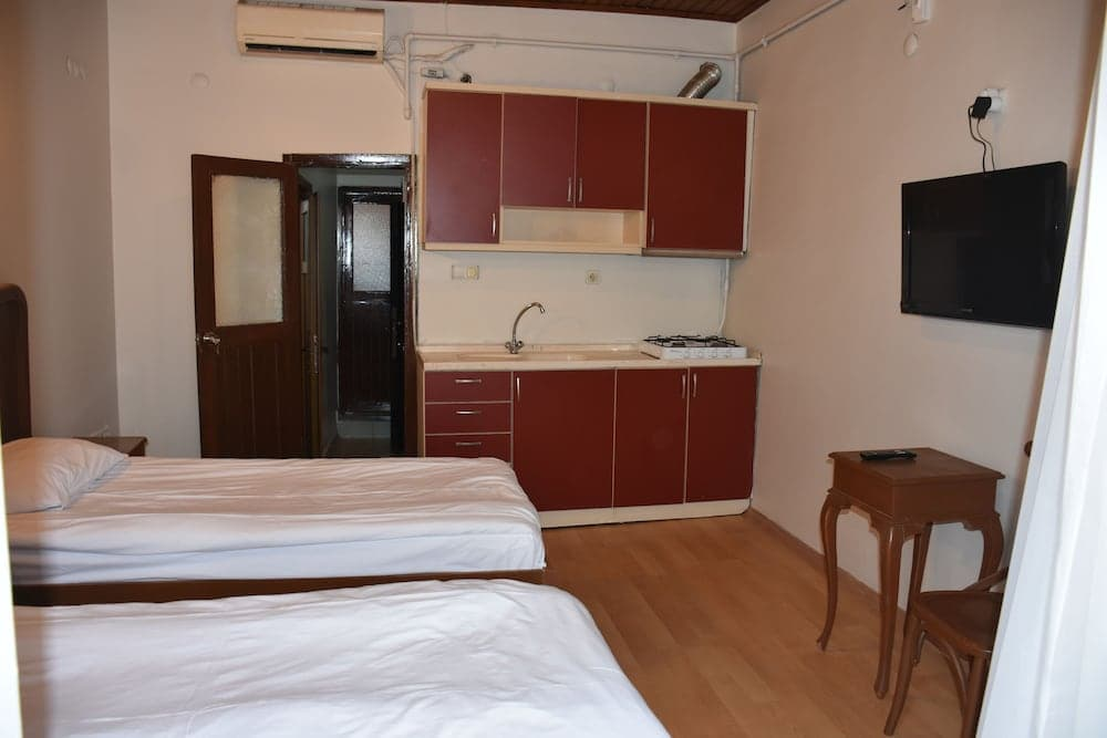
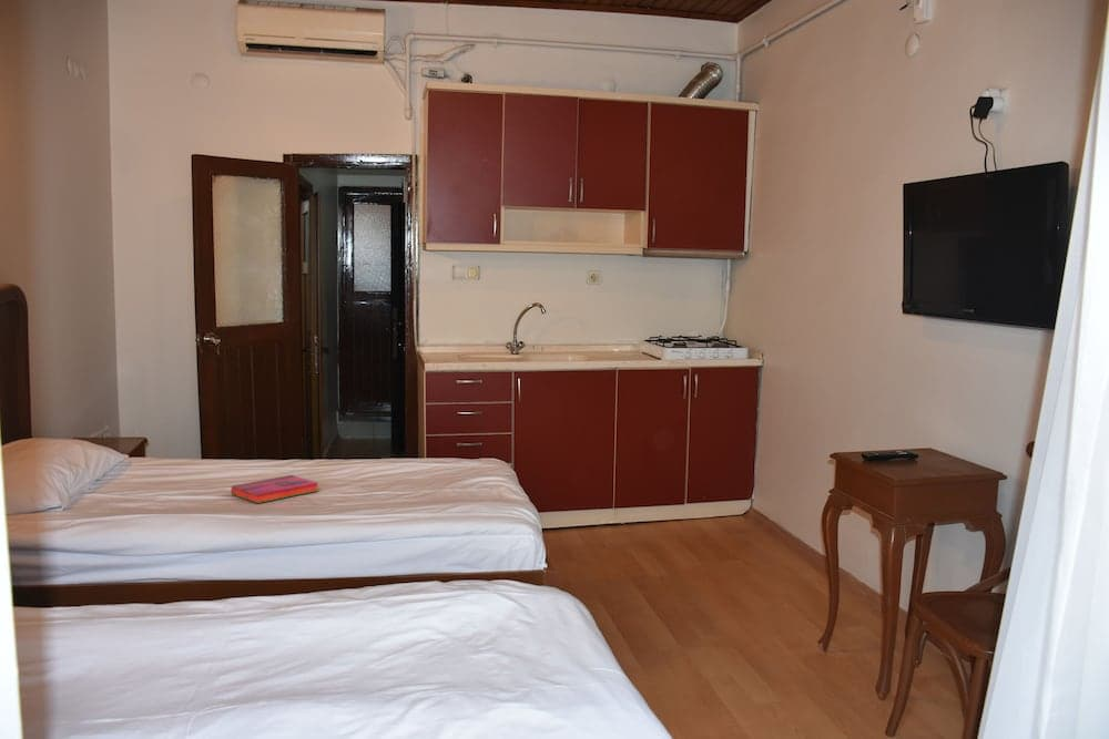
+ hardback book [231,474,319,504]
